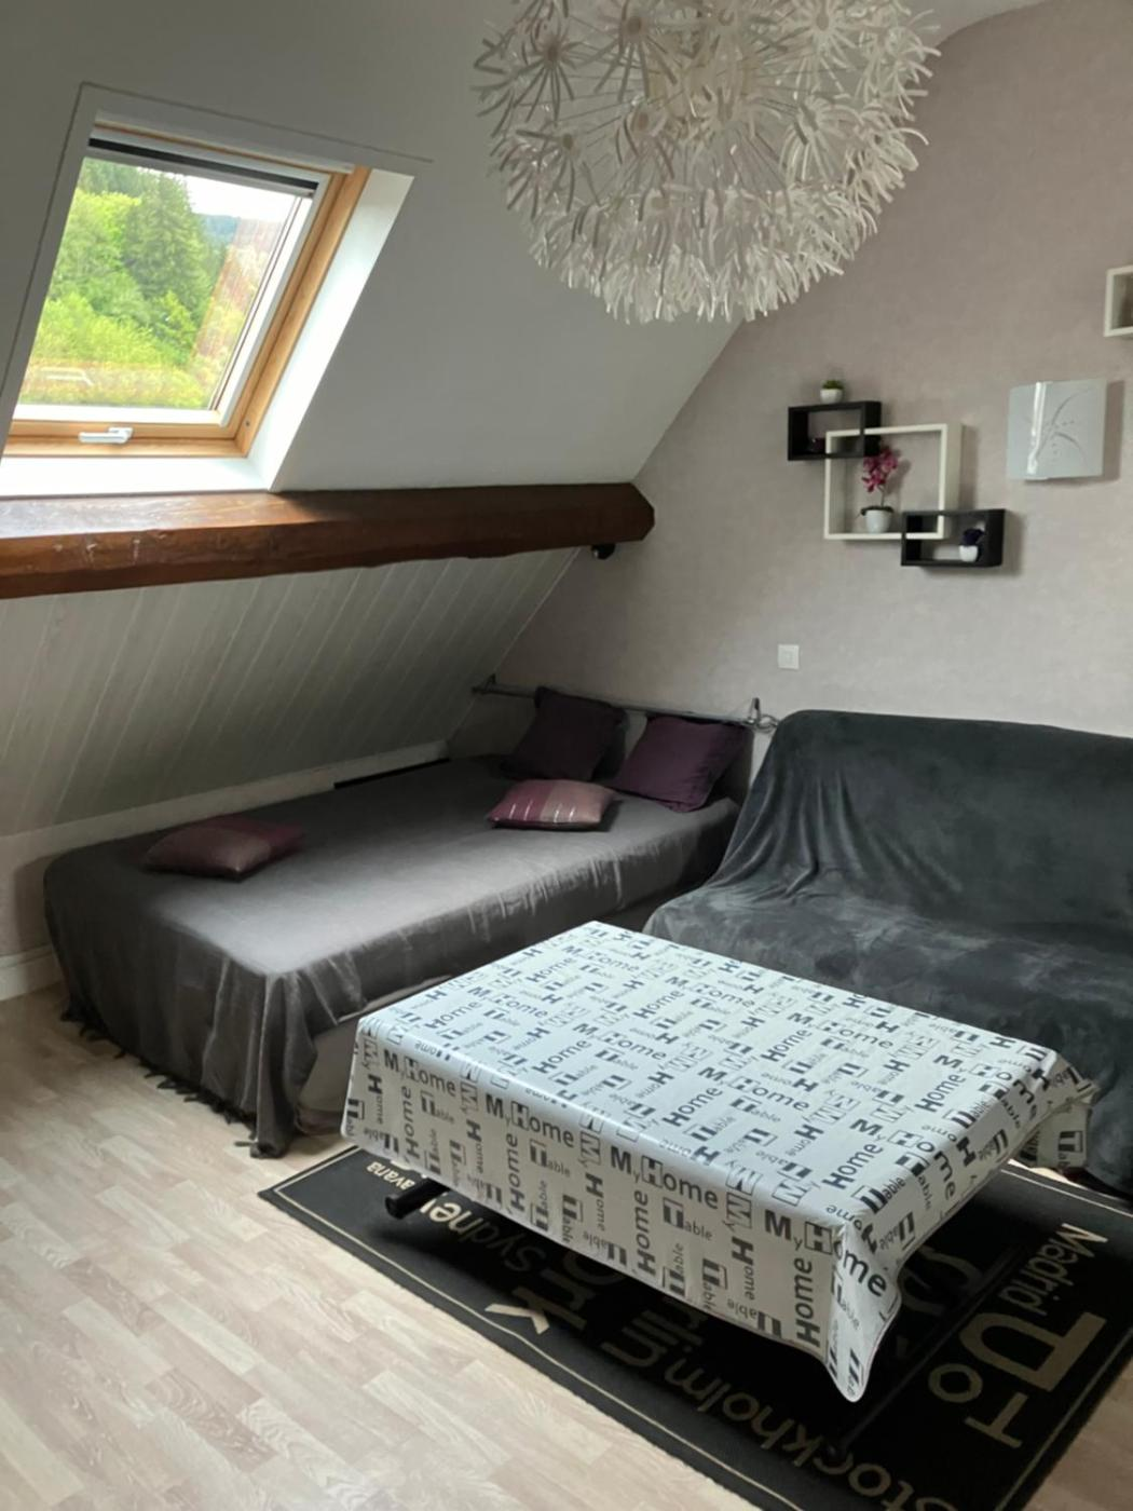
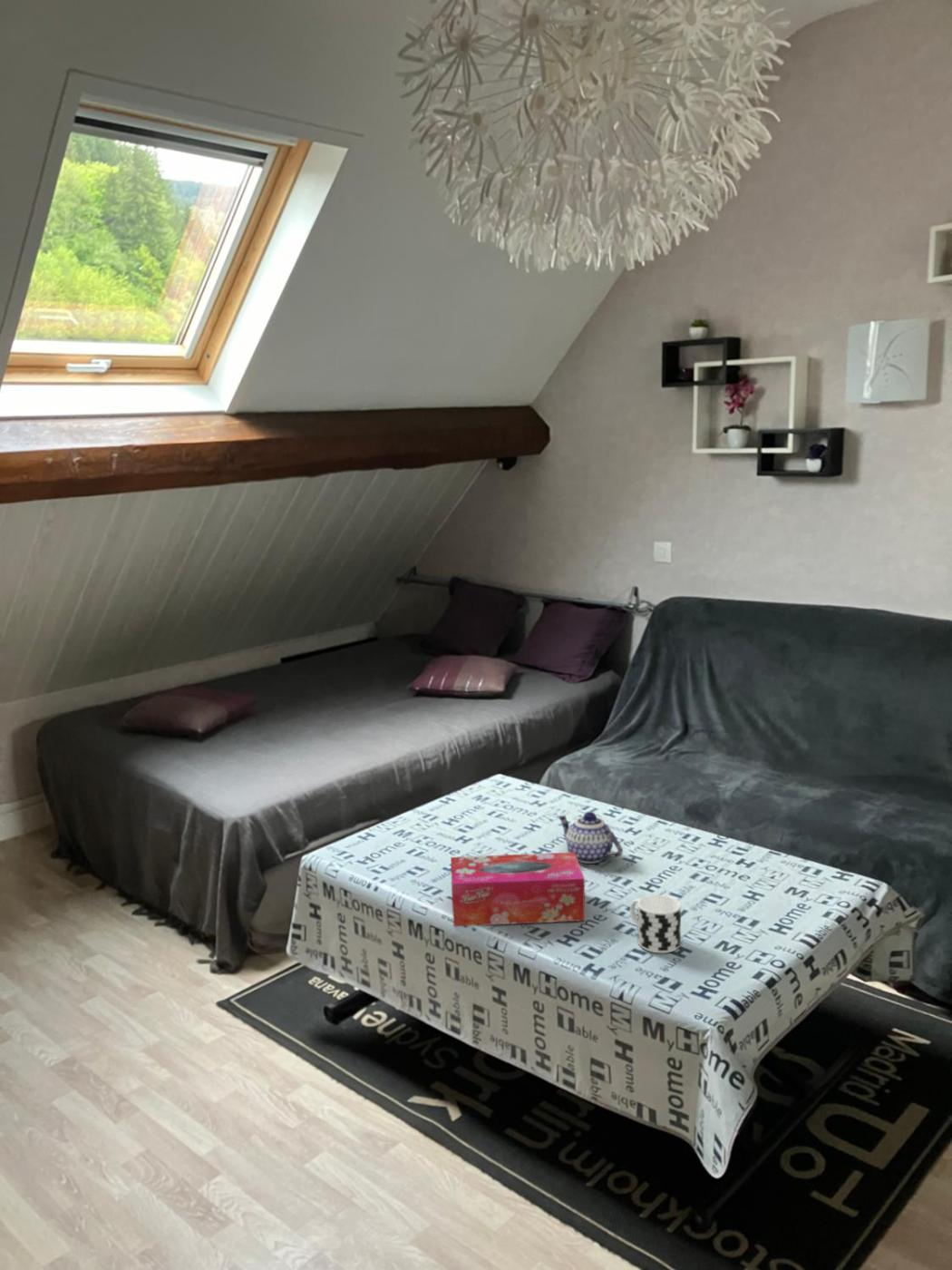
+ cup [629,894,682,953]
+ teapot [556,811,624,865]
+ tissue box [450,852,586,927]
